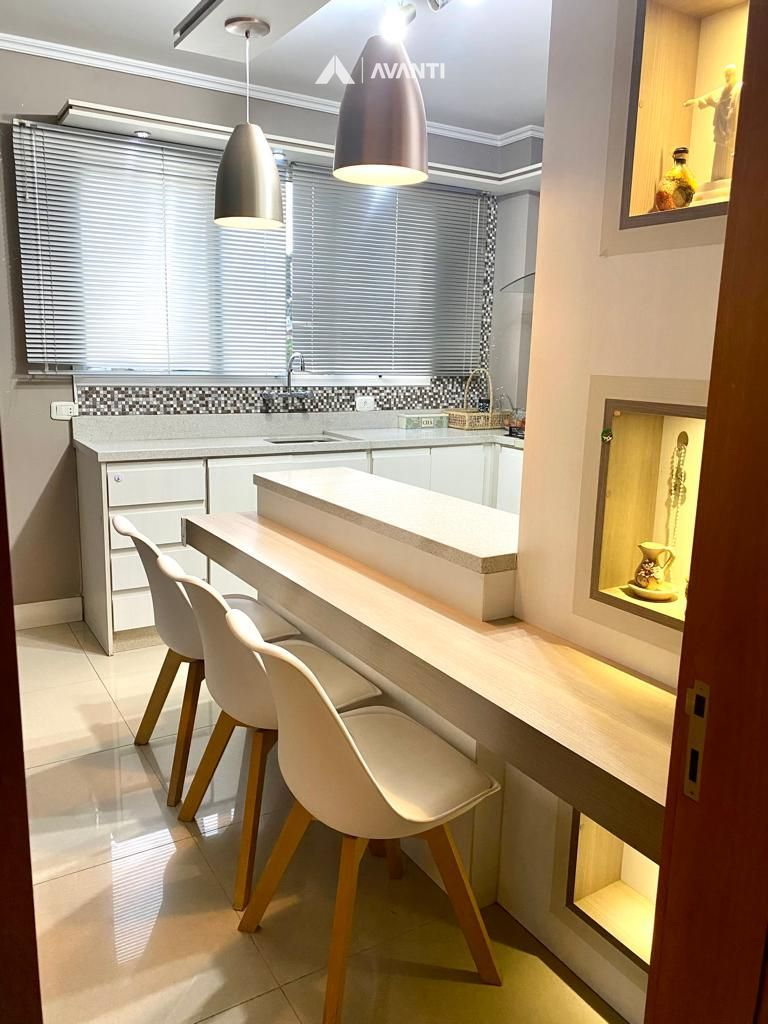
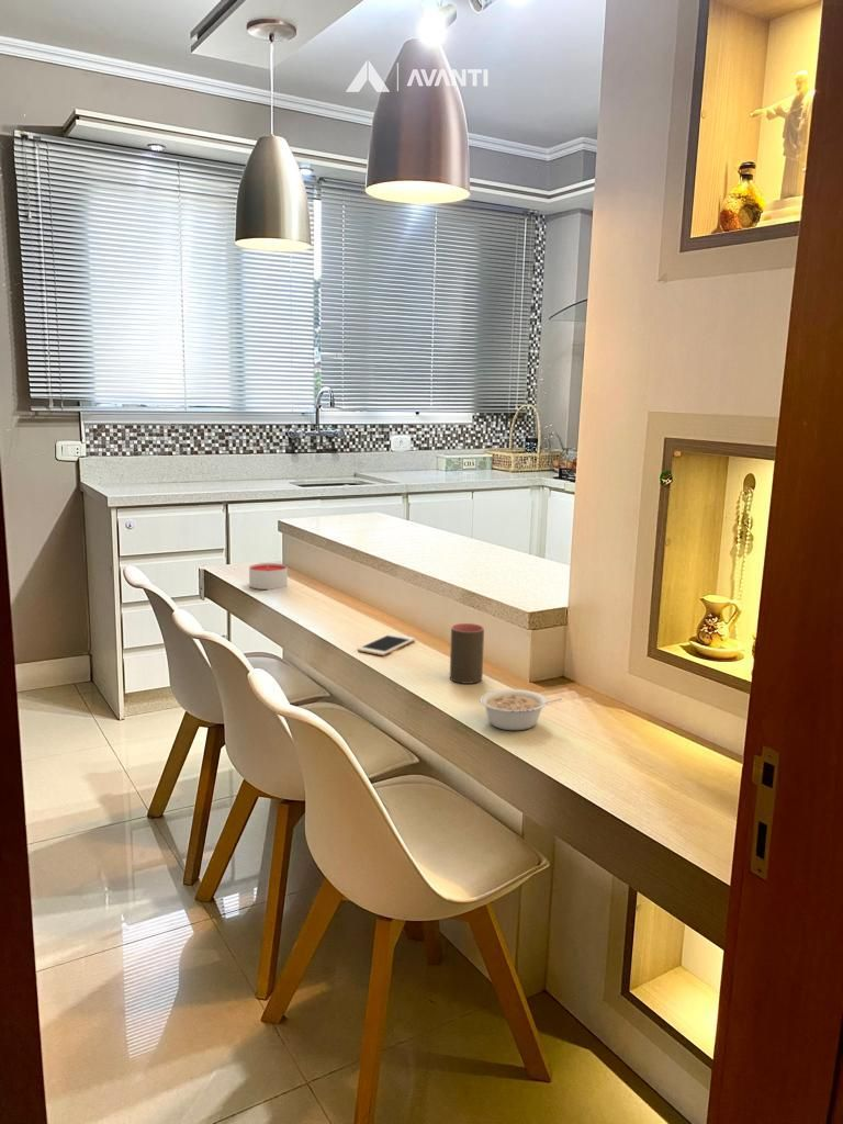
+ cell phone [357,632,416,656]
+ legume [479,688,563,731]
+ candle [248,562,289,591]
+ cup [449,622,485,685]
